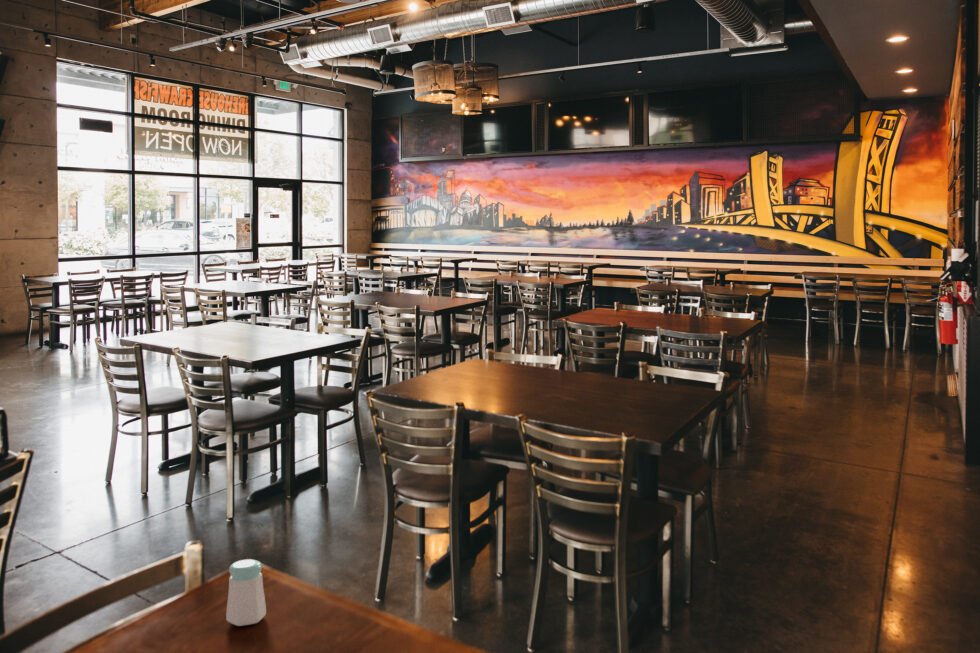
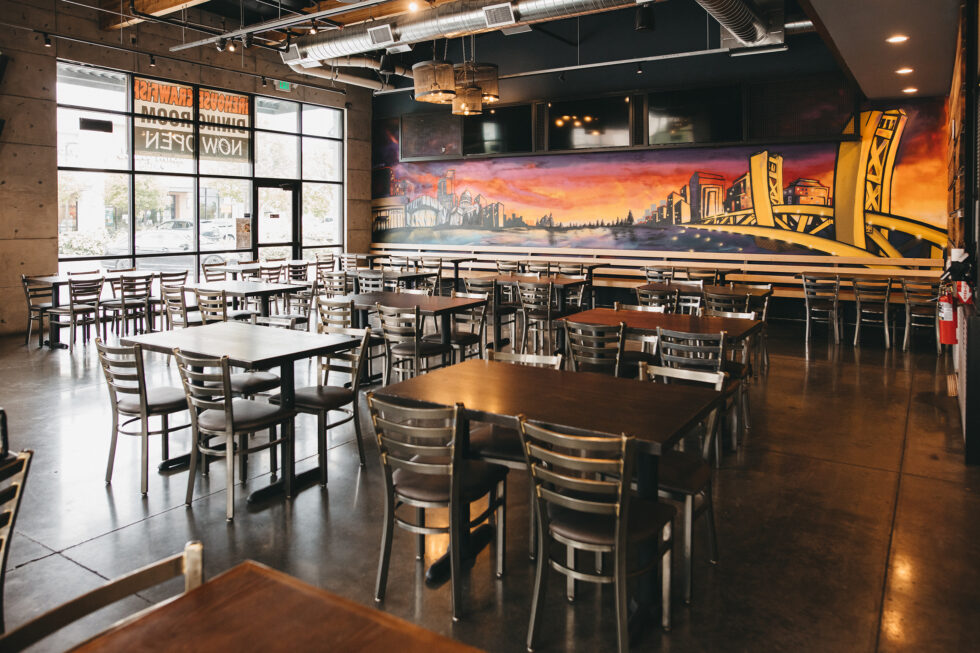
- salt shaker [225,558,267,627]
